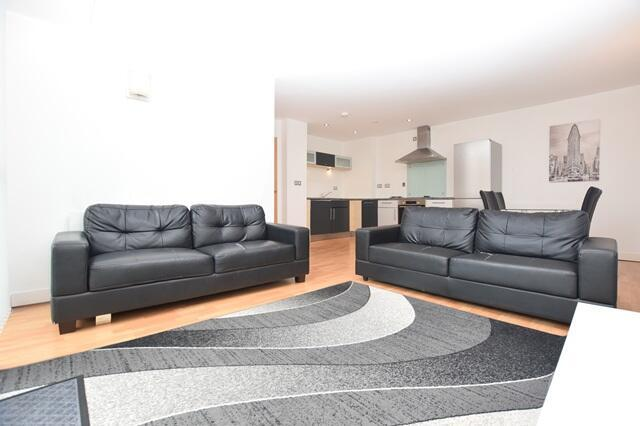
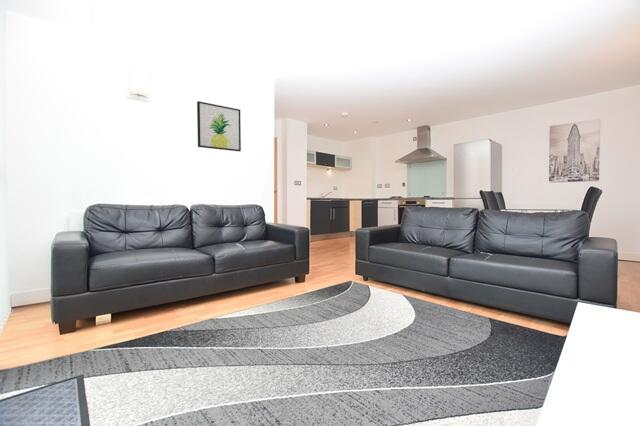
+ wall art [196,100,242,153]
